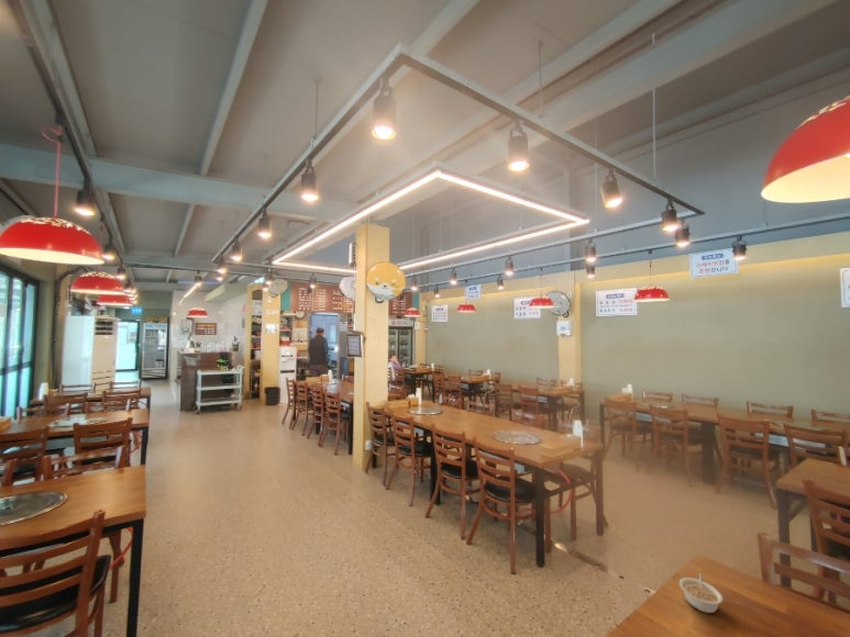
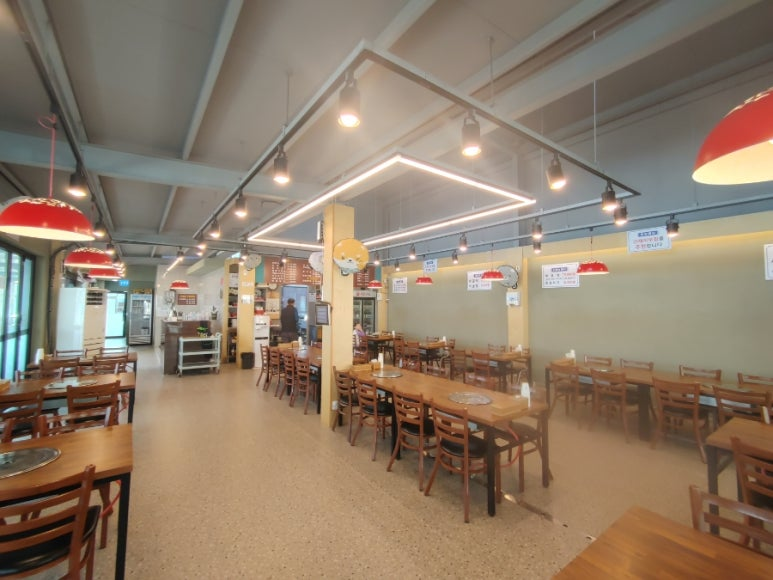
- legume [678,572,724,614]
